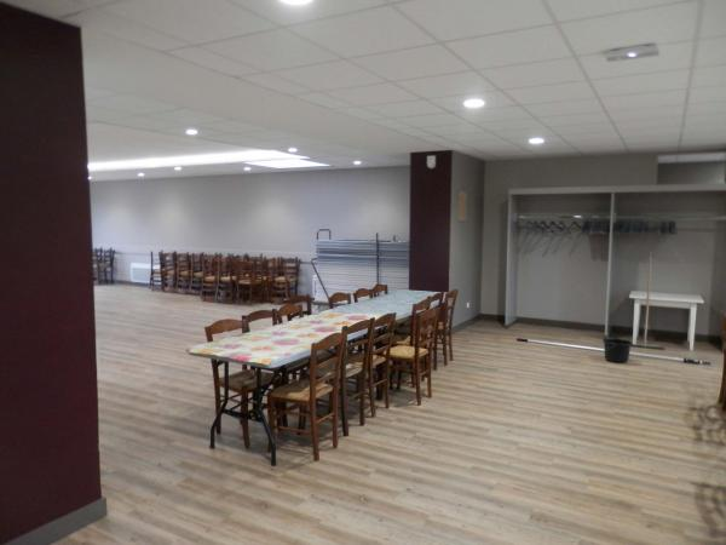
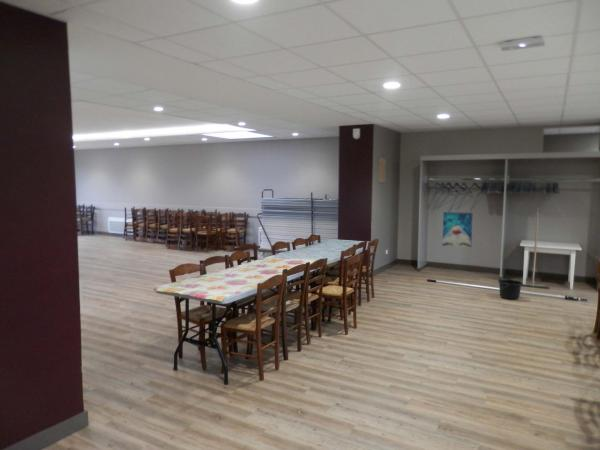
+ wall art [441,211,473,248]
